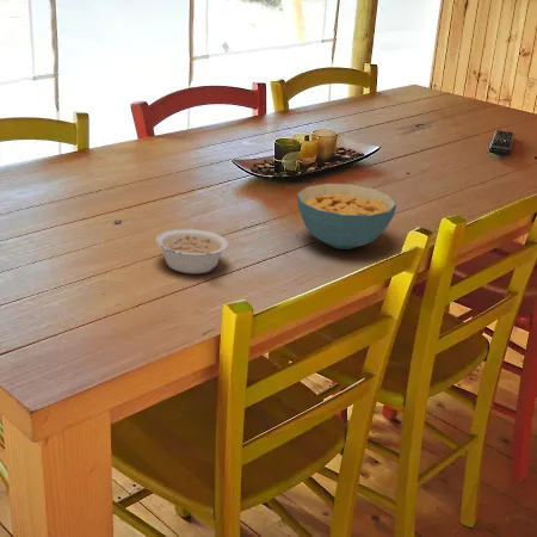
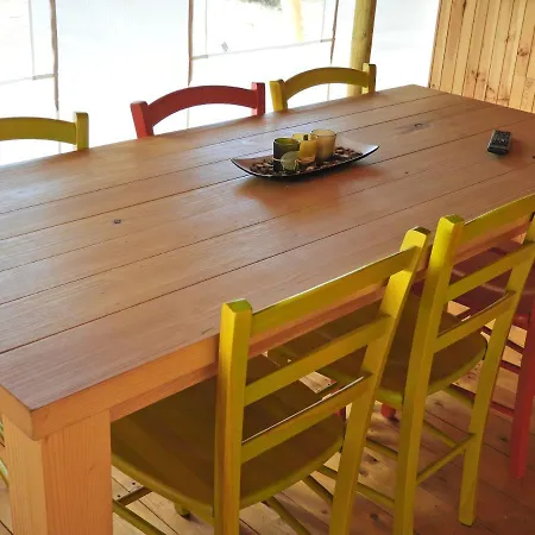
- legume [154,228,229,274]
- cereal bowl [296,183,397,251]
